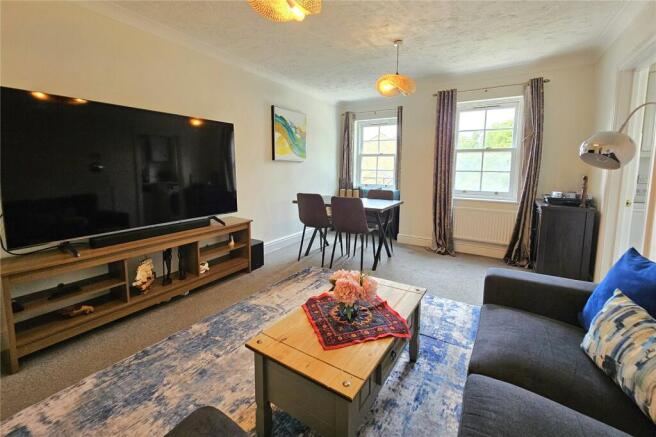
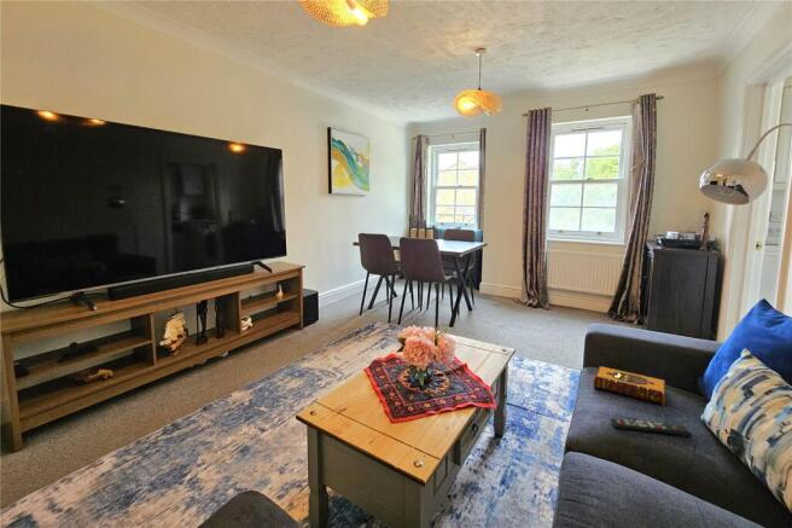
+ hardback book [592,365,666,406]
+ remote control [610,417,694,439]
